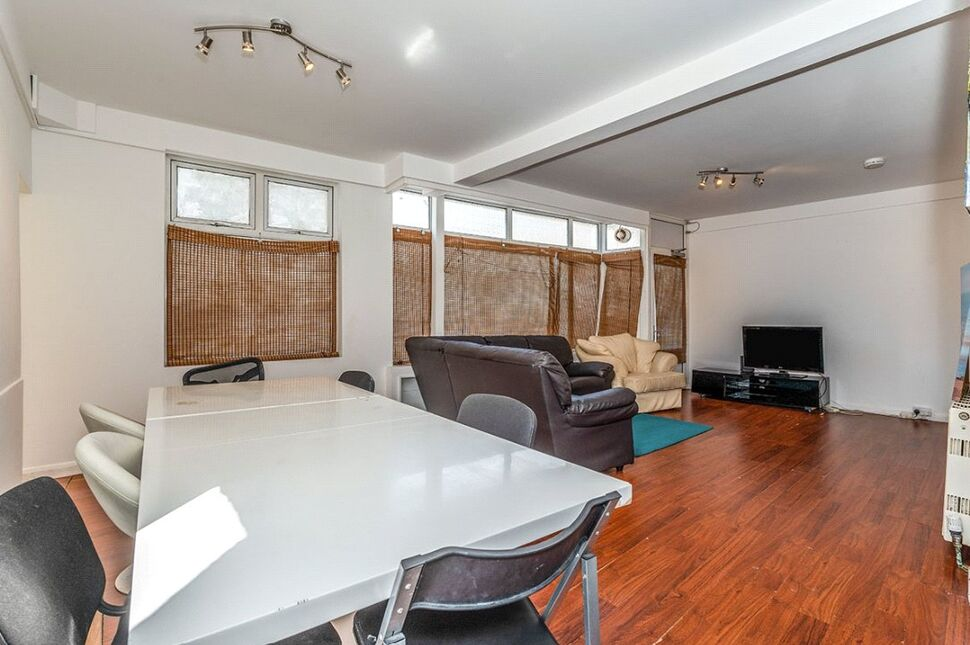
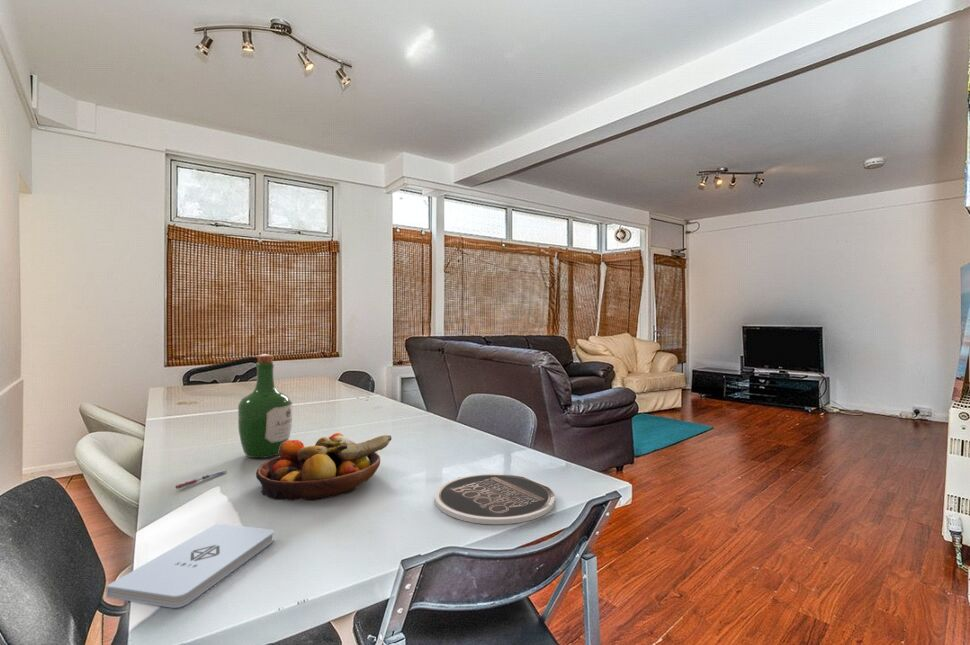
+ notepad [105,522,274,609]
+ wine bottle [237,353,293,459]
+ fruit bowl [255,432,392,502]
+ plate [434,473,556,525]
+ pen [175,469,228,489]
